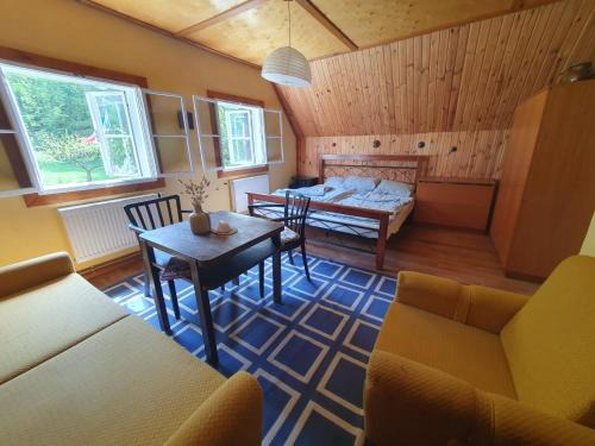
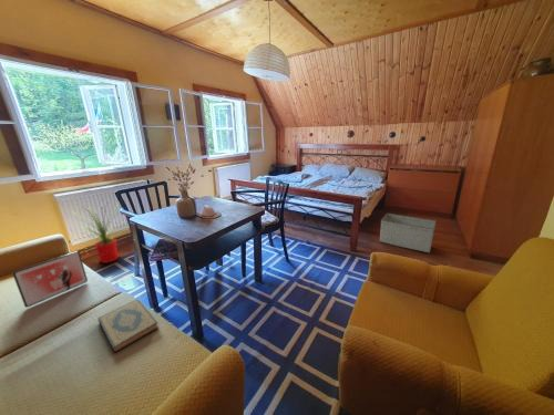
+ house plant [65,196,127,264]
+ hardback book [98,298,160,354]
+ tablet [11,250,89,309]
+ storage bin [379,212,437,253]
